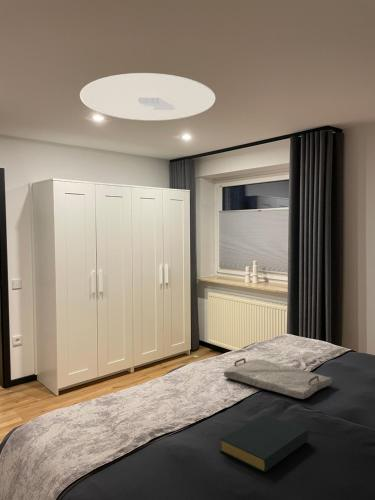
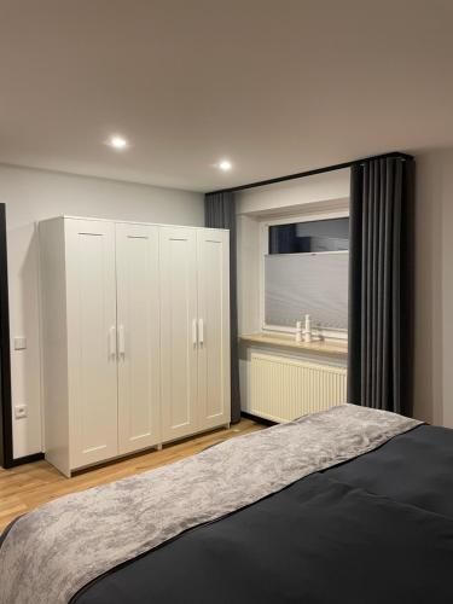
- hardback book [218,414,309,473]
- ceiling lamp [79,72,216,121]
- serving tray [223,357,333,400]
